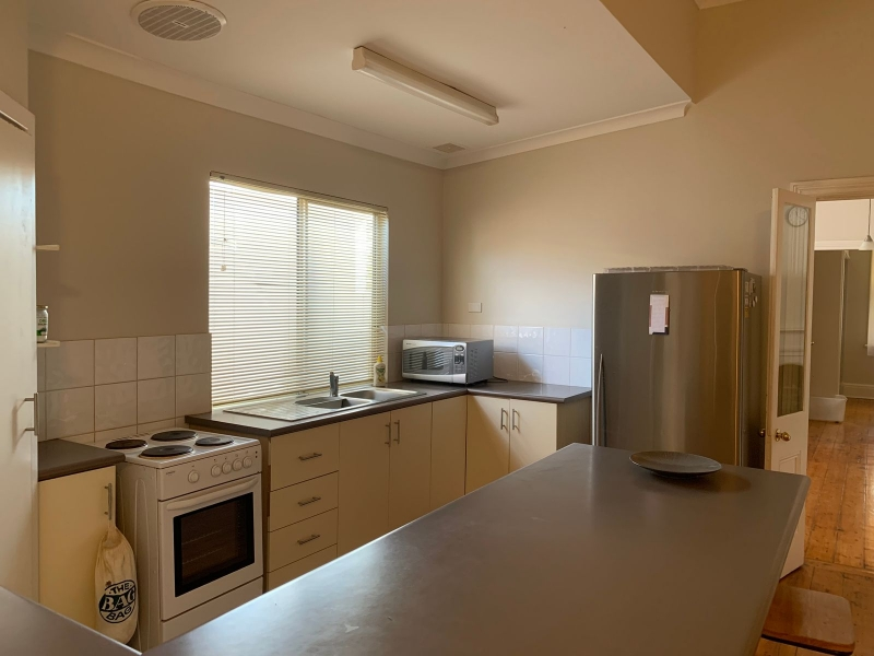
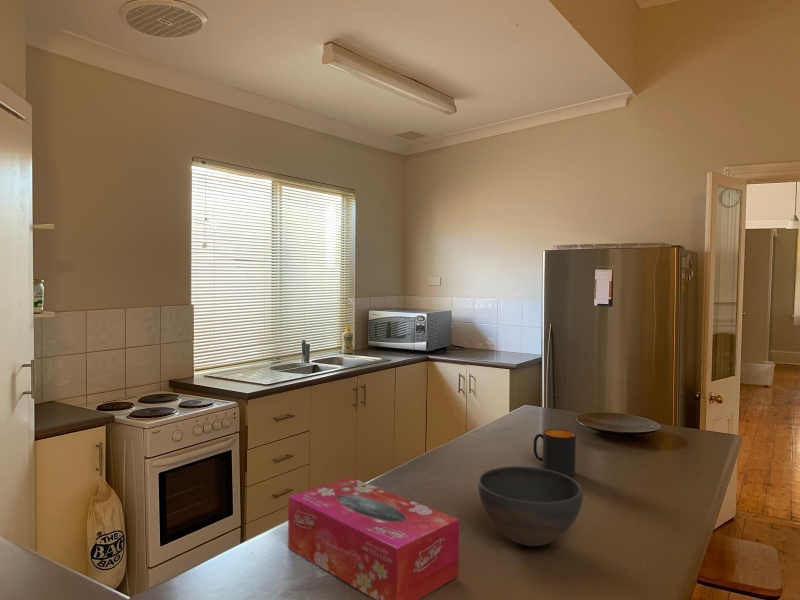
+ bowl [477,465,584,547]
+ tissue box [287,476,460,600]
+ mug [533,428,577,478]
